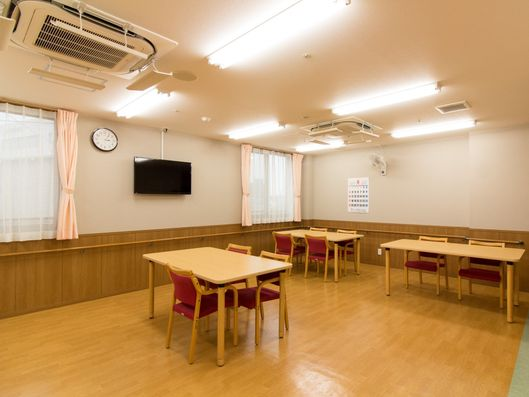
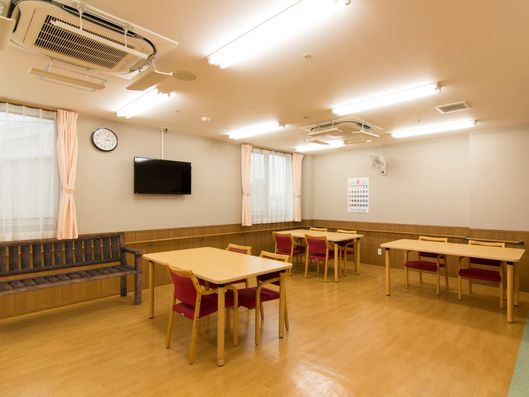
+ bench [0,231,146,306]
